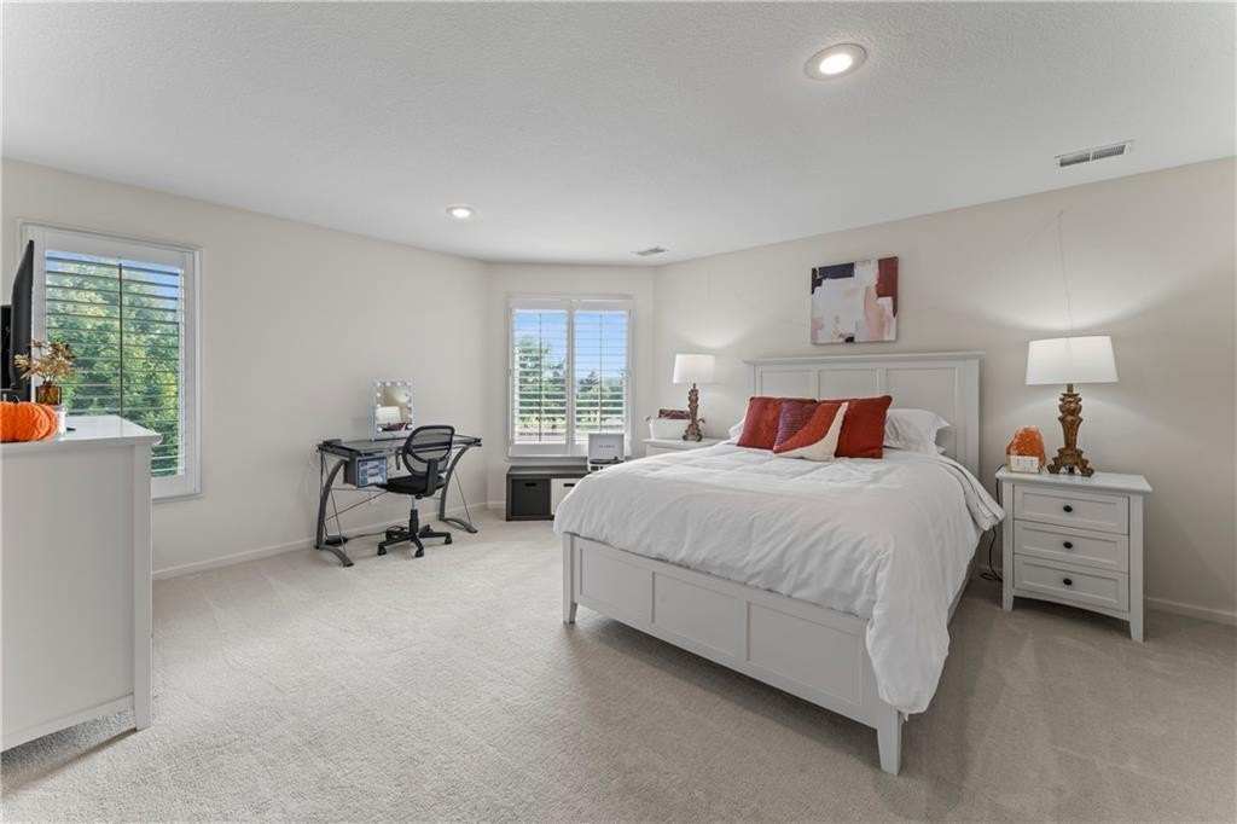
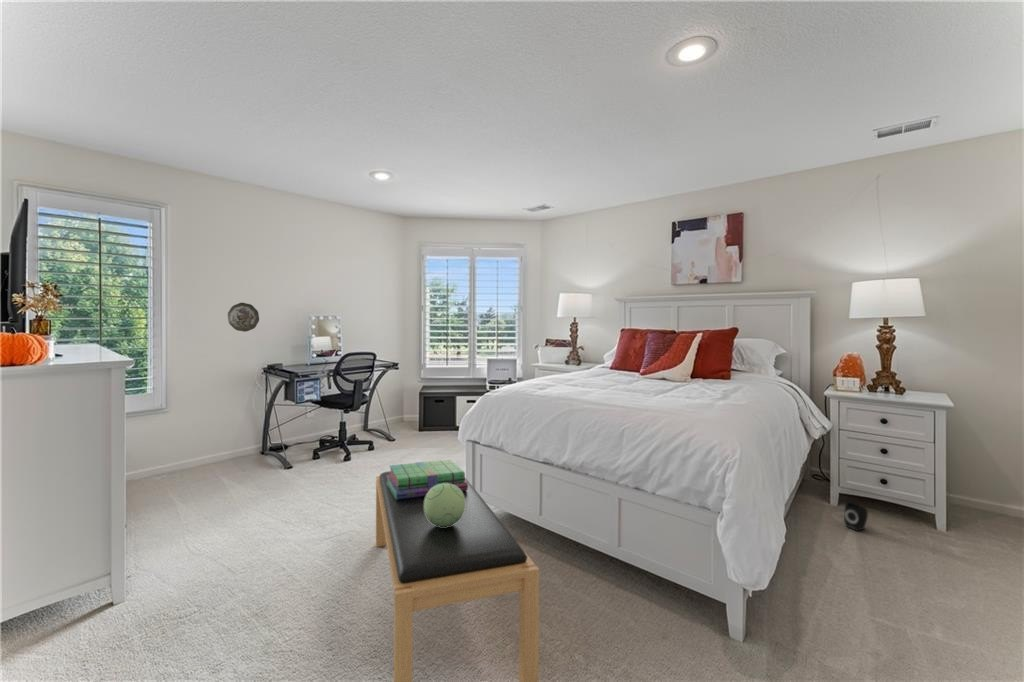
+ decorative plate [227,302,260,333]
+ stack of books [387,459,468,500]
+ bench [375,470,540,682]
+ speaker [843,501,869,532]
+ plush toy [424,483,465,527]
